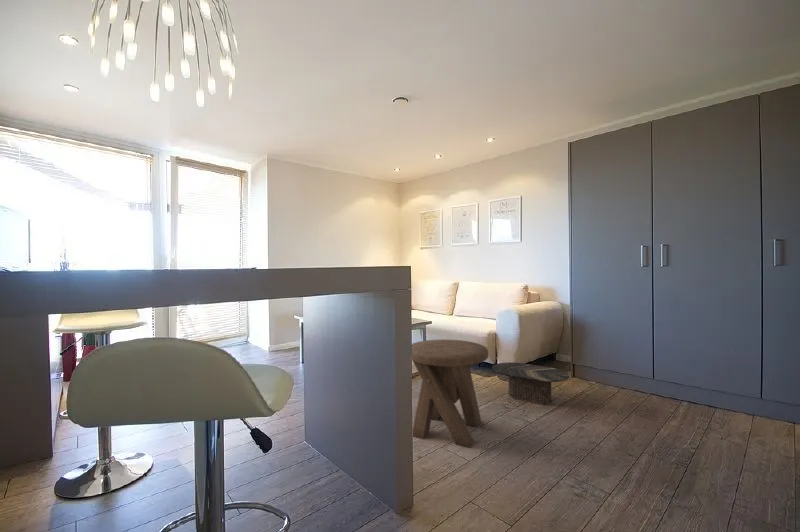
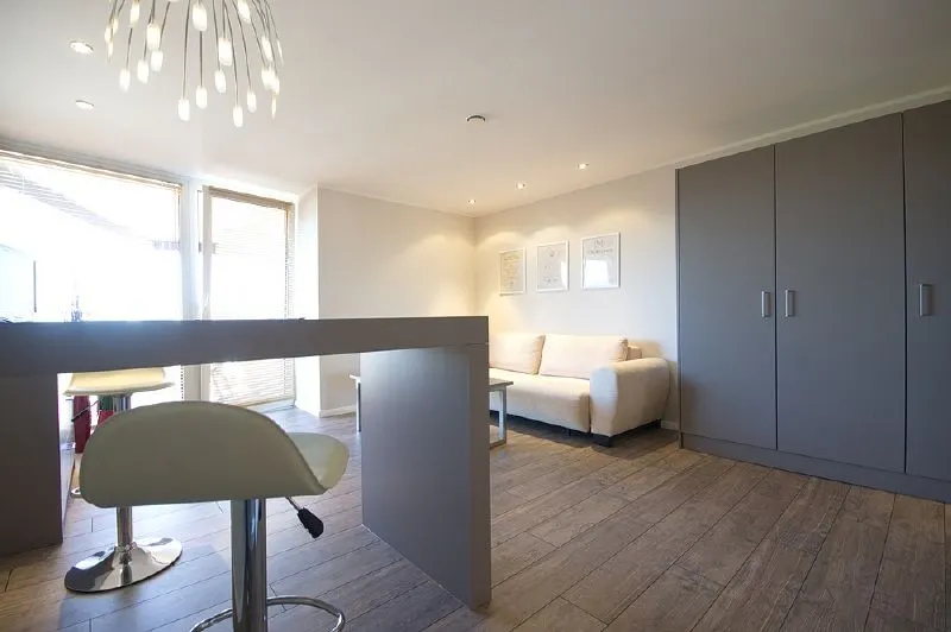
- music stool [411,339,489,449]
- side table [491,361,571,406]
